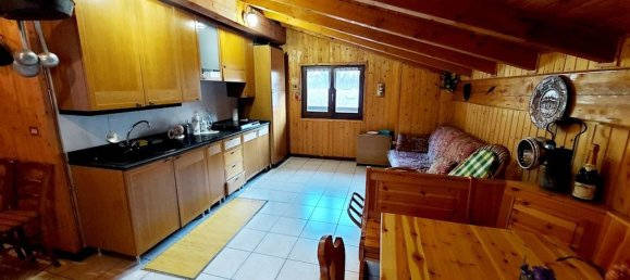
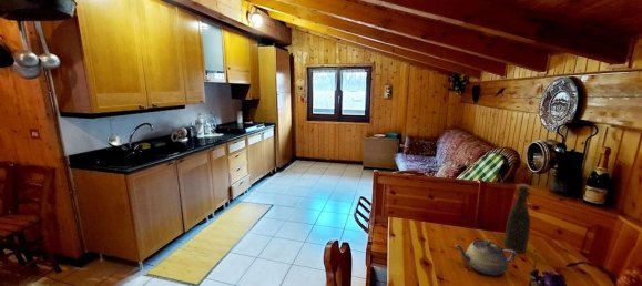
+ teapot [454,239,517,277]
+ bottle [503,183,531,254]
